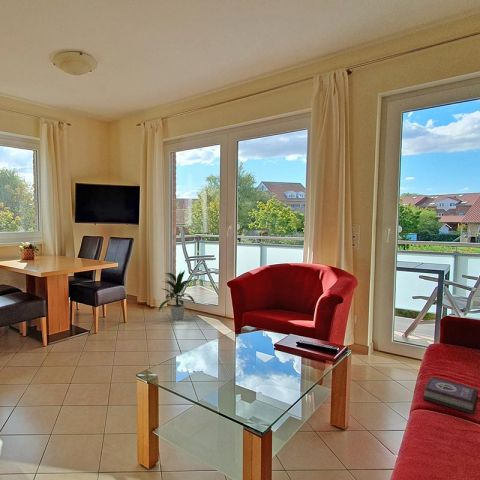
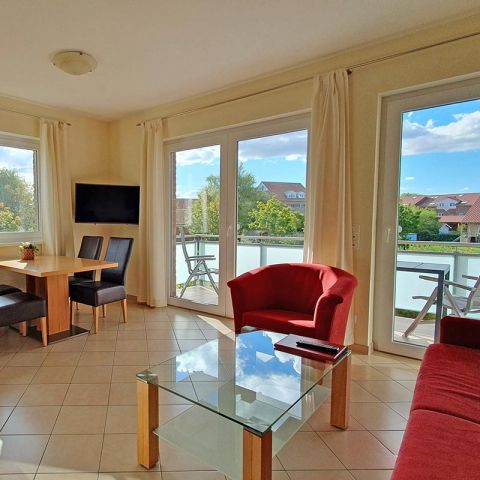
- indoor plant [158,269,200,321]
- book [422,376,479,416]
